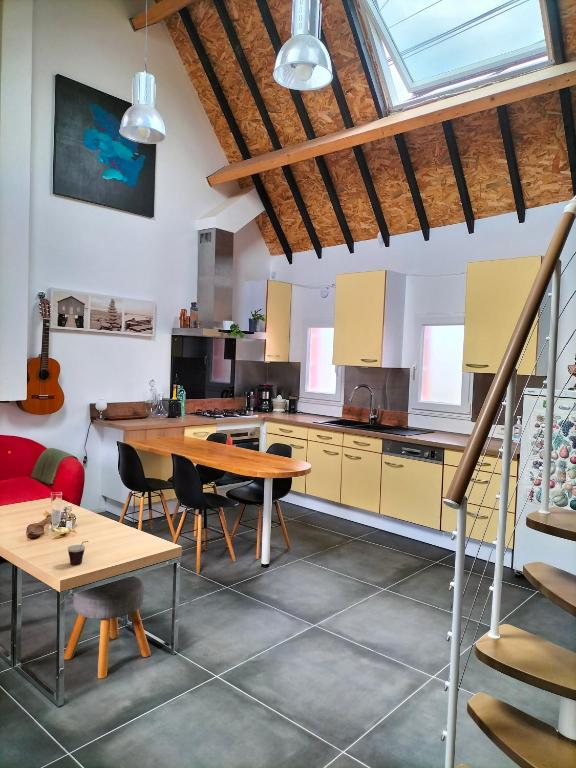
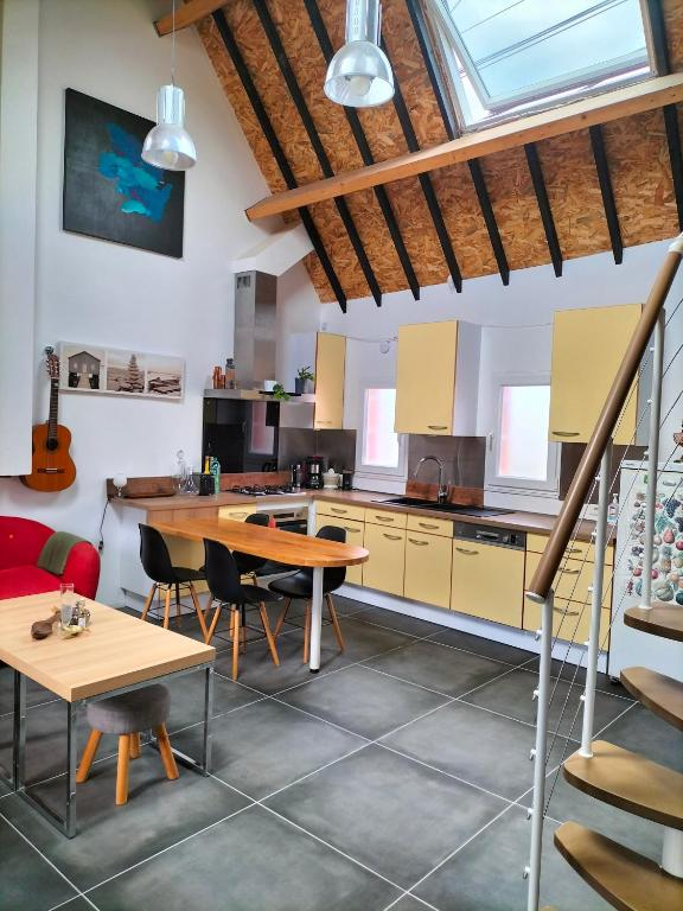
- cup [67,540,89,566]
